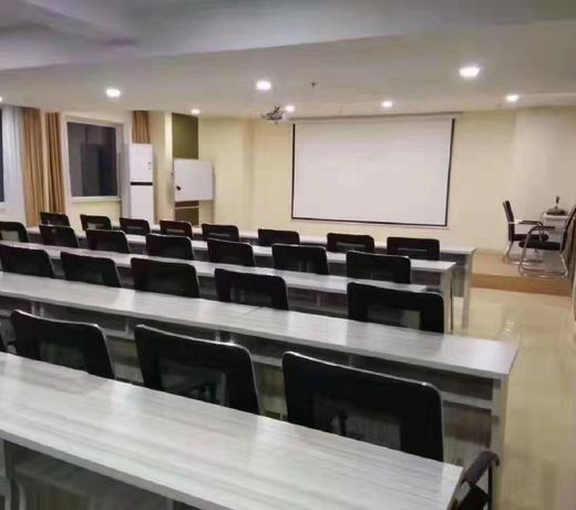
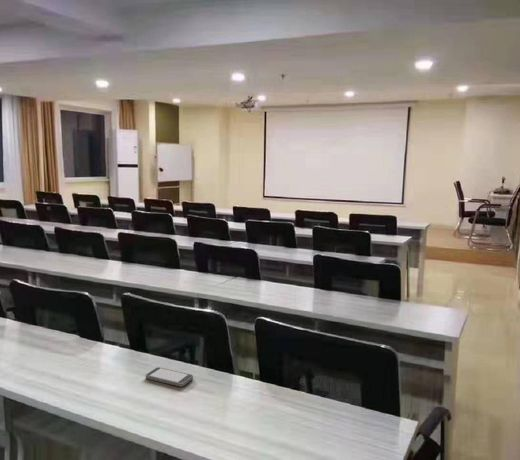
+ smartphone [145,366,194,388]
